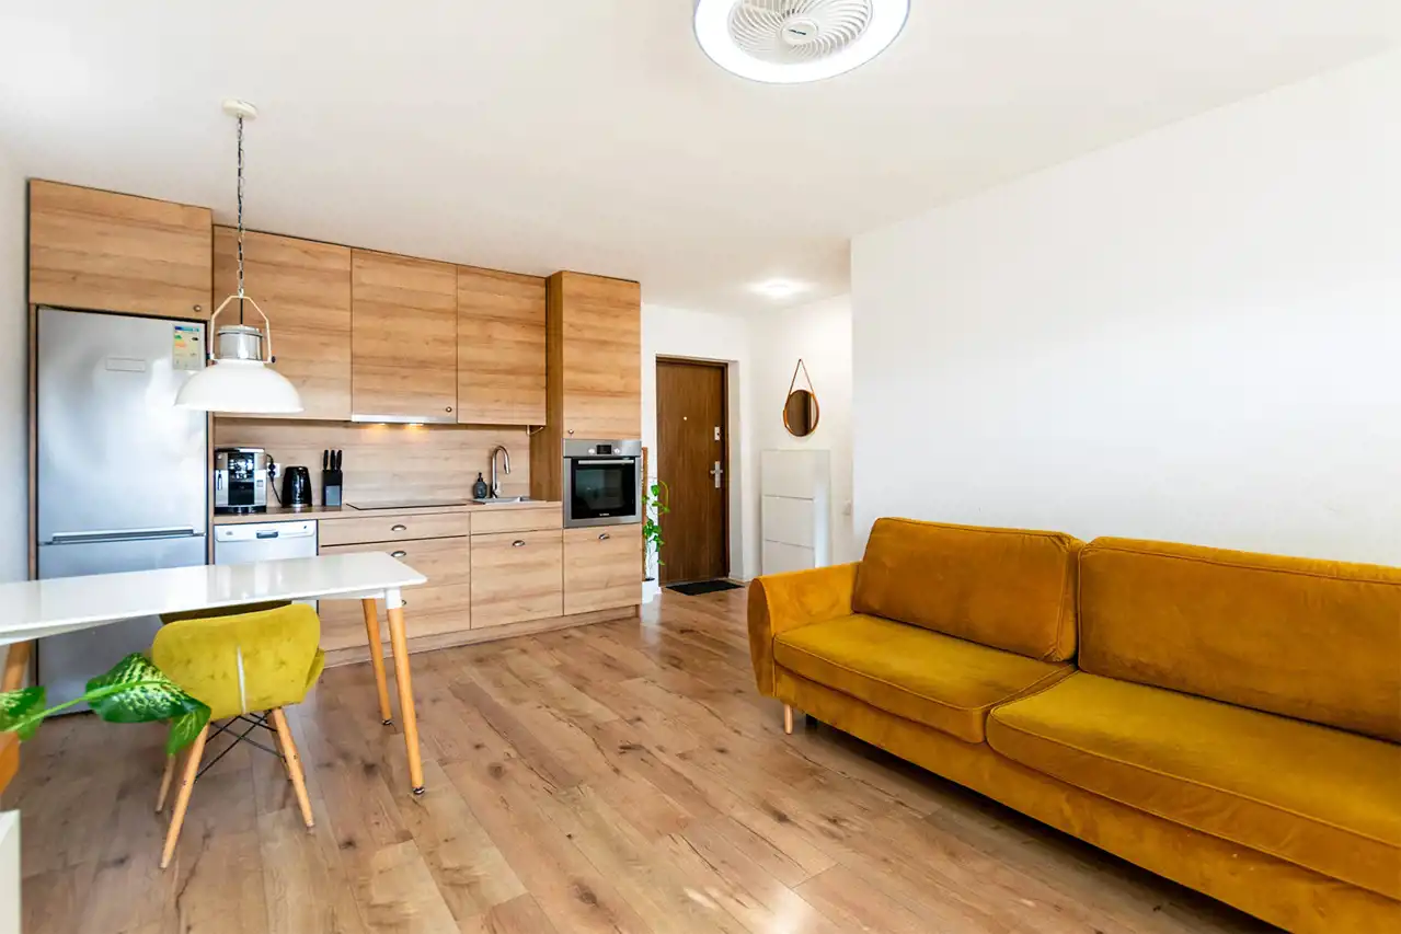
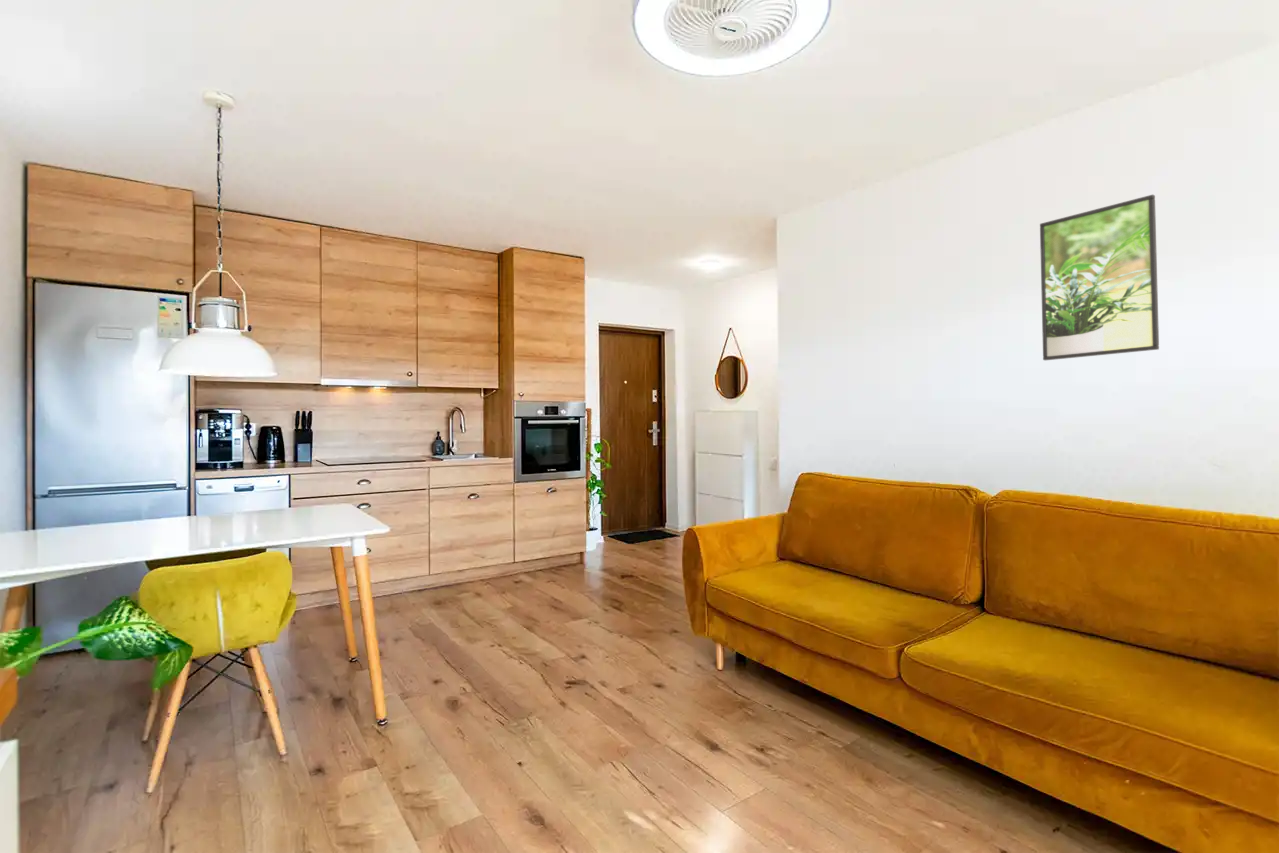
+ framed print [1039,194,1160,361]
